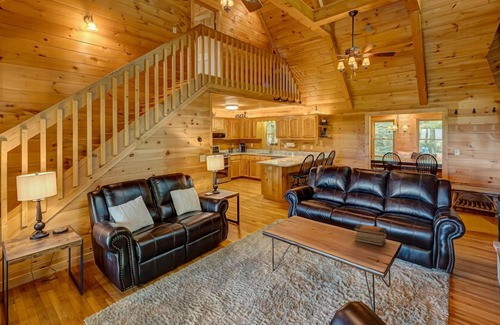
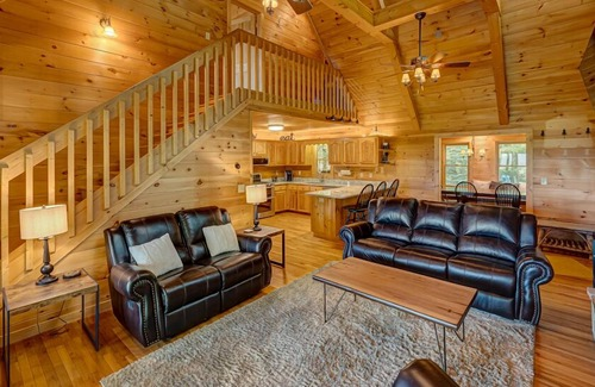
- book stack [353,223,388,247]
